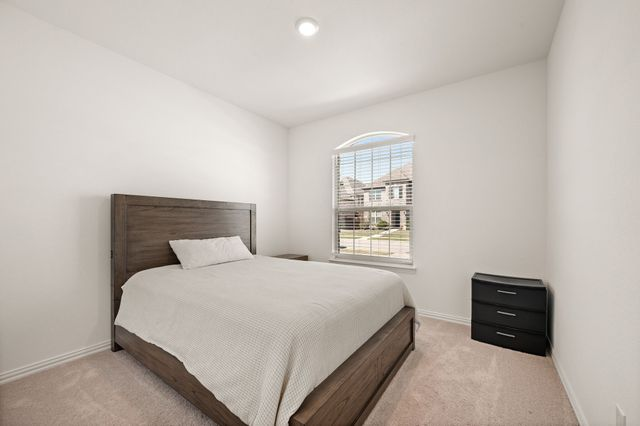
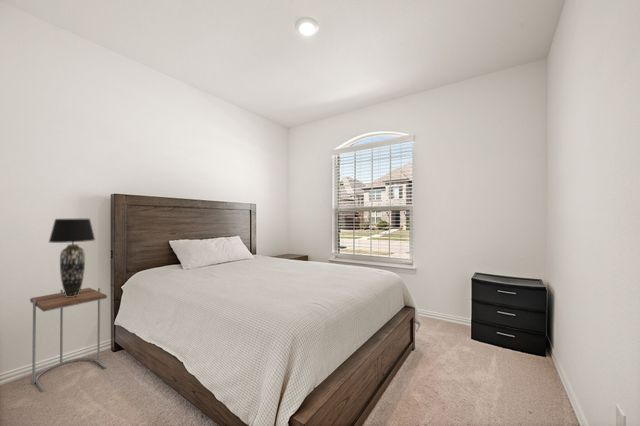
+ side table [29,287,108,393]
+ table lamp [48,218,96,297]
